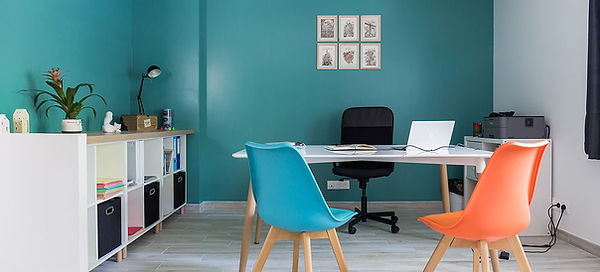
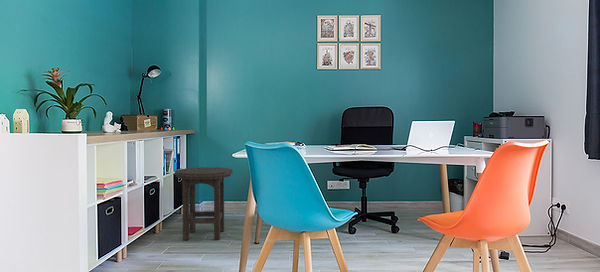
+ stool [174,166,234,241]
